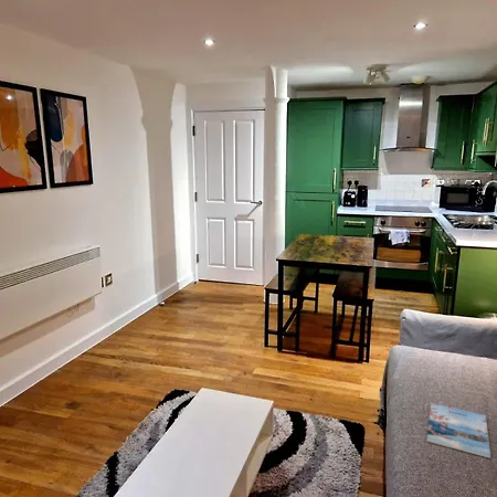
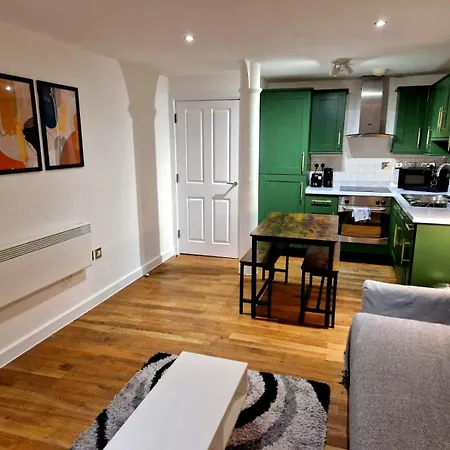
- magazine [425,402,491,459]
